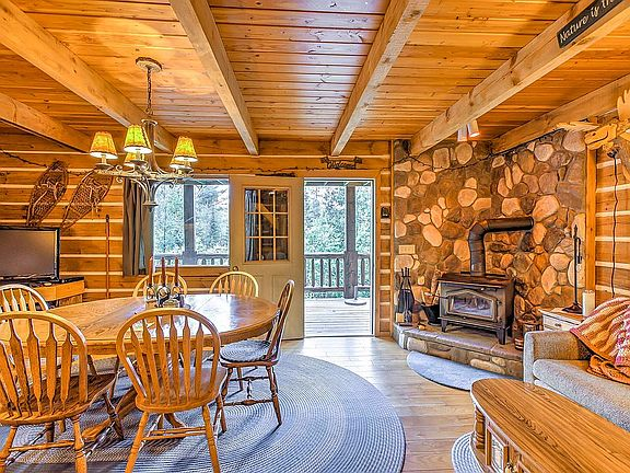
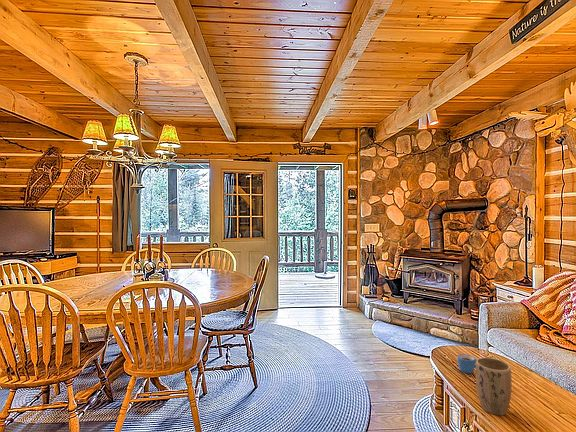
+ mug [456,353,477,374]
+ plant pot [475,357,513,416]
